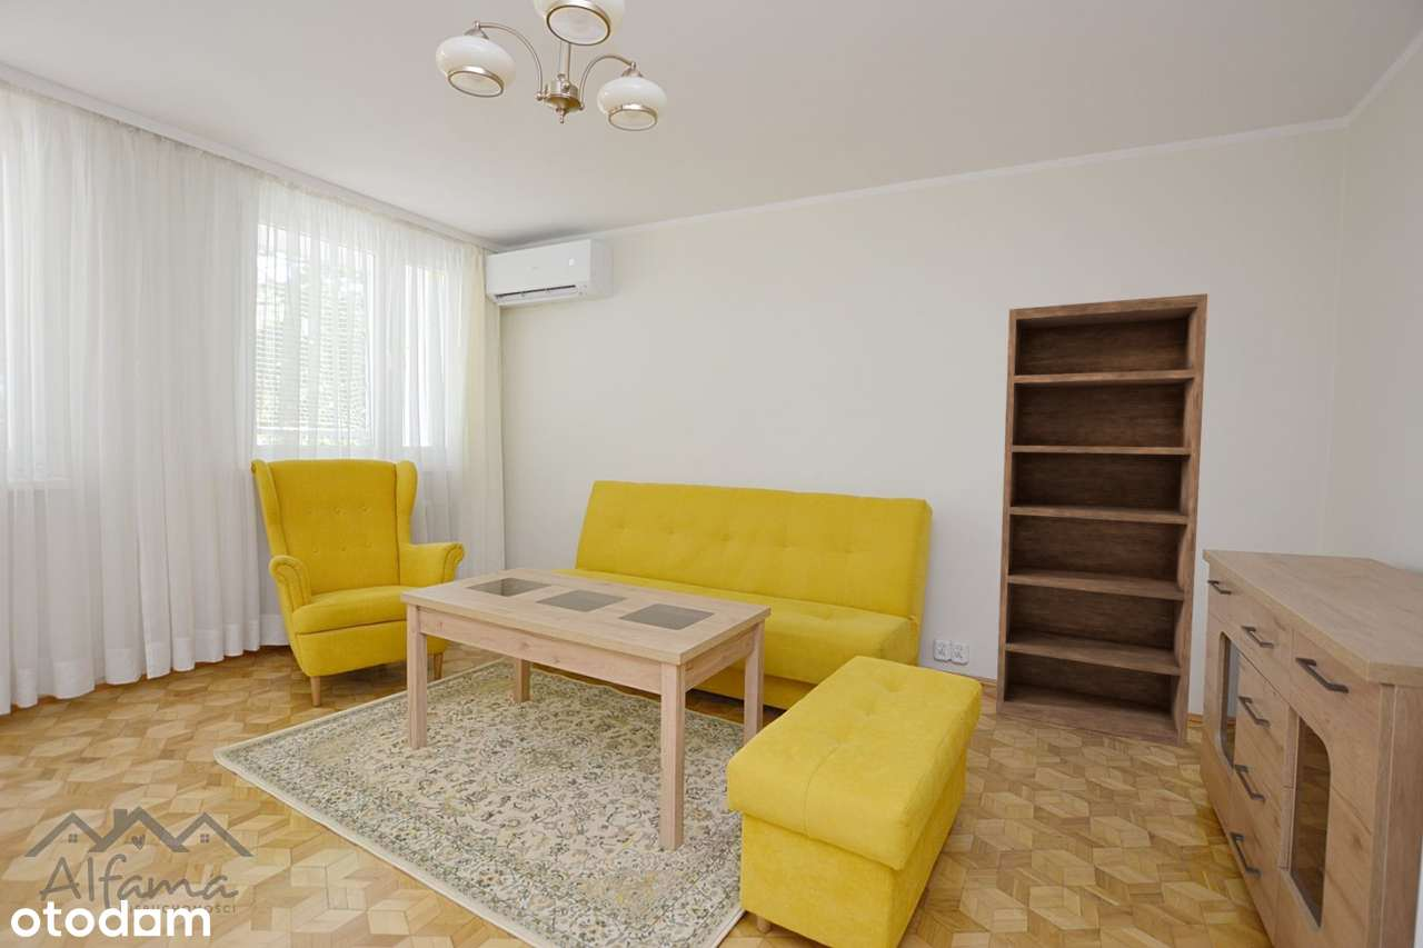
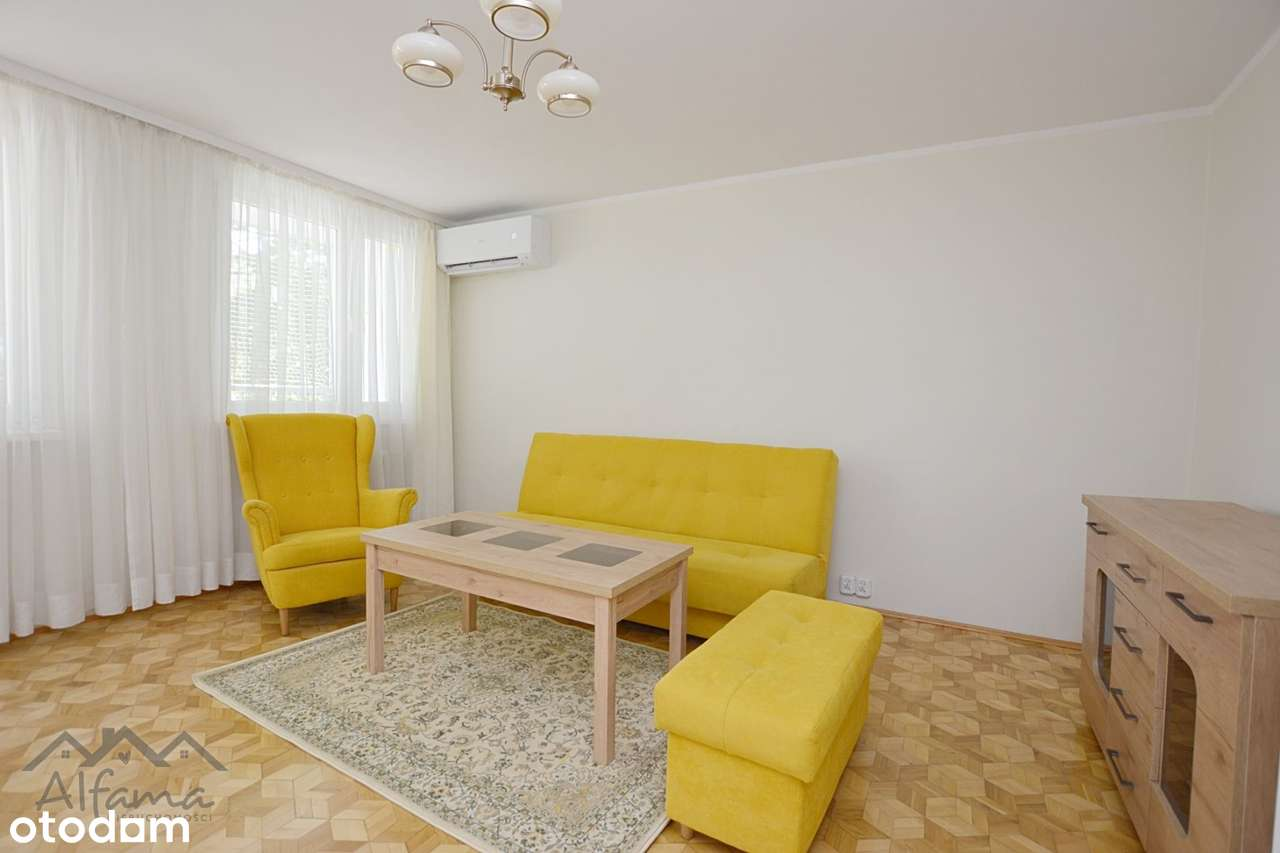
- bookshelf [995,292,1208,750]
